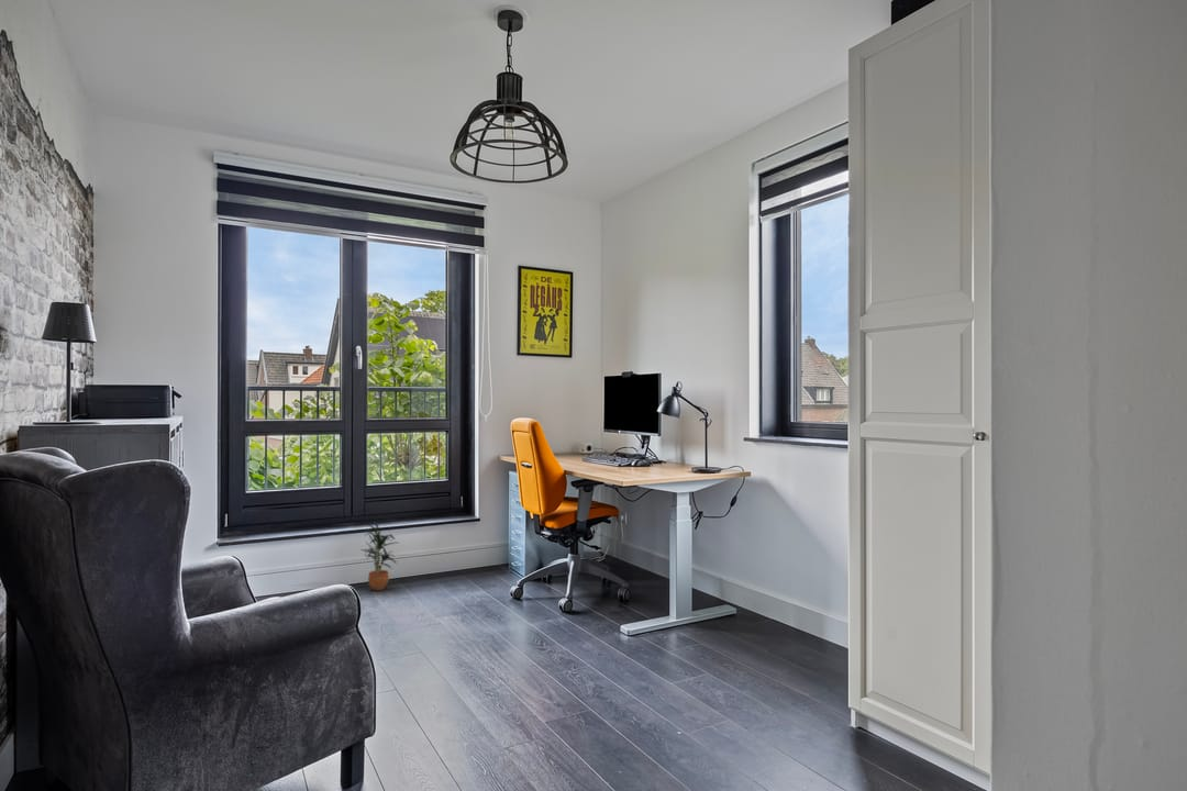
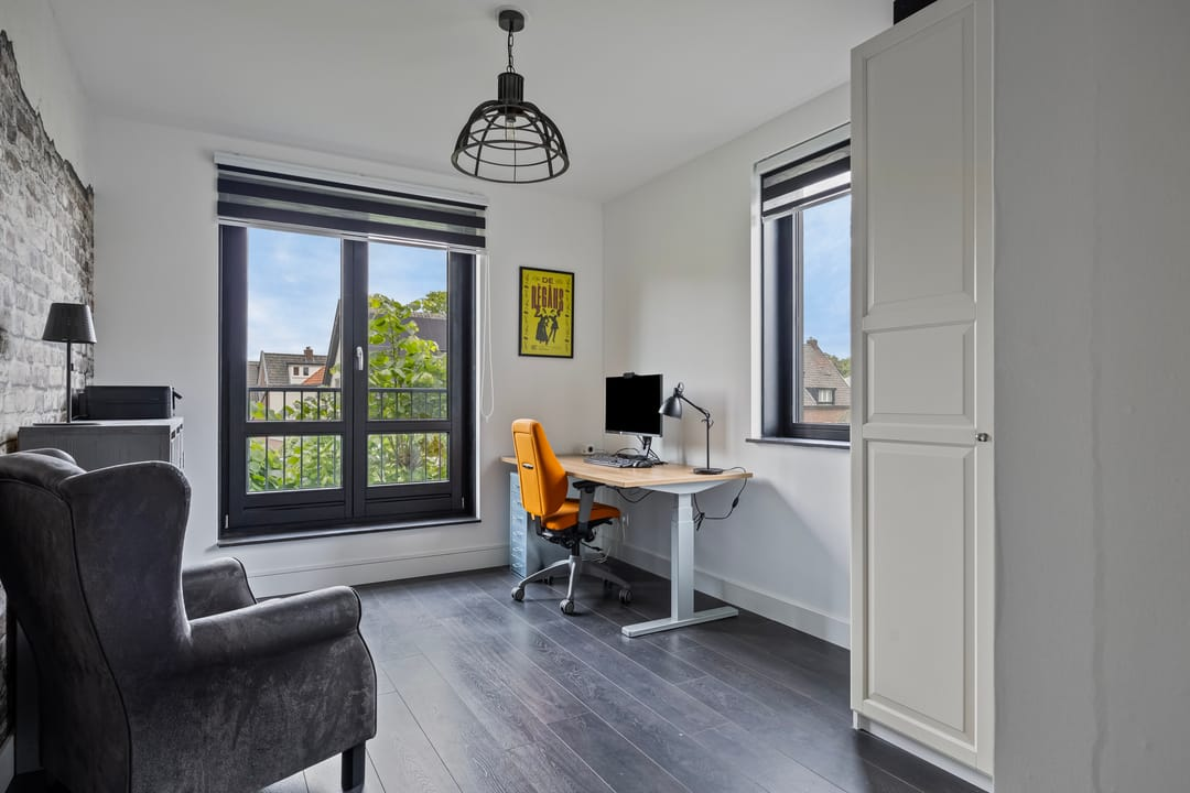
- potted plant [358,521,398,591]
